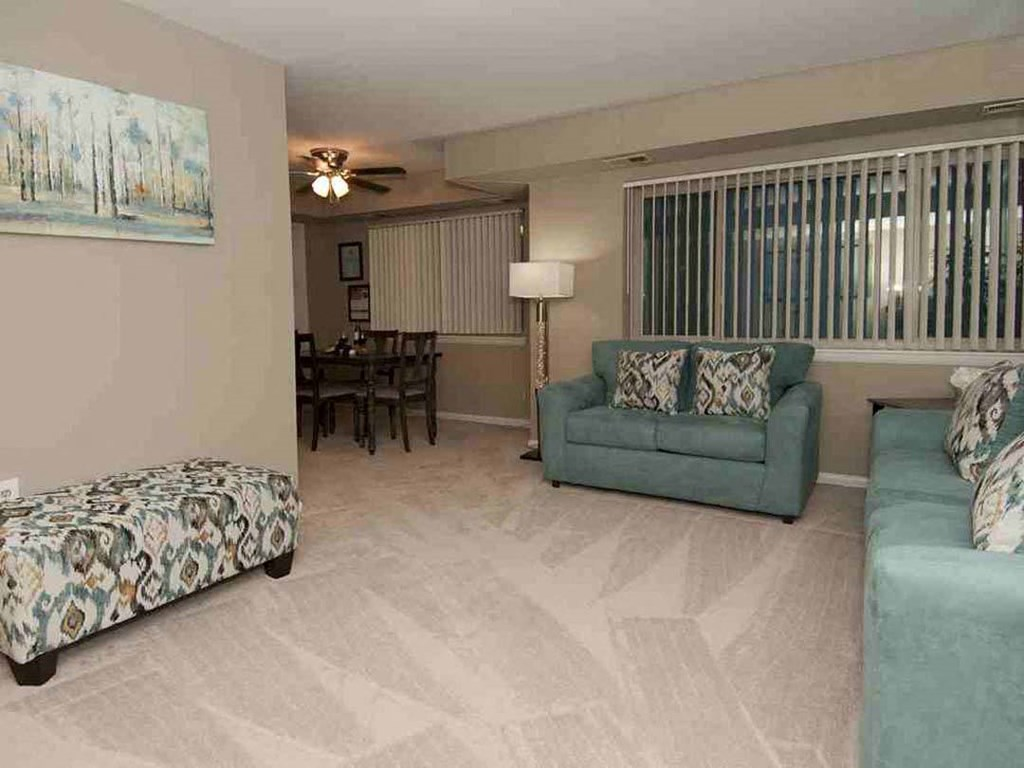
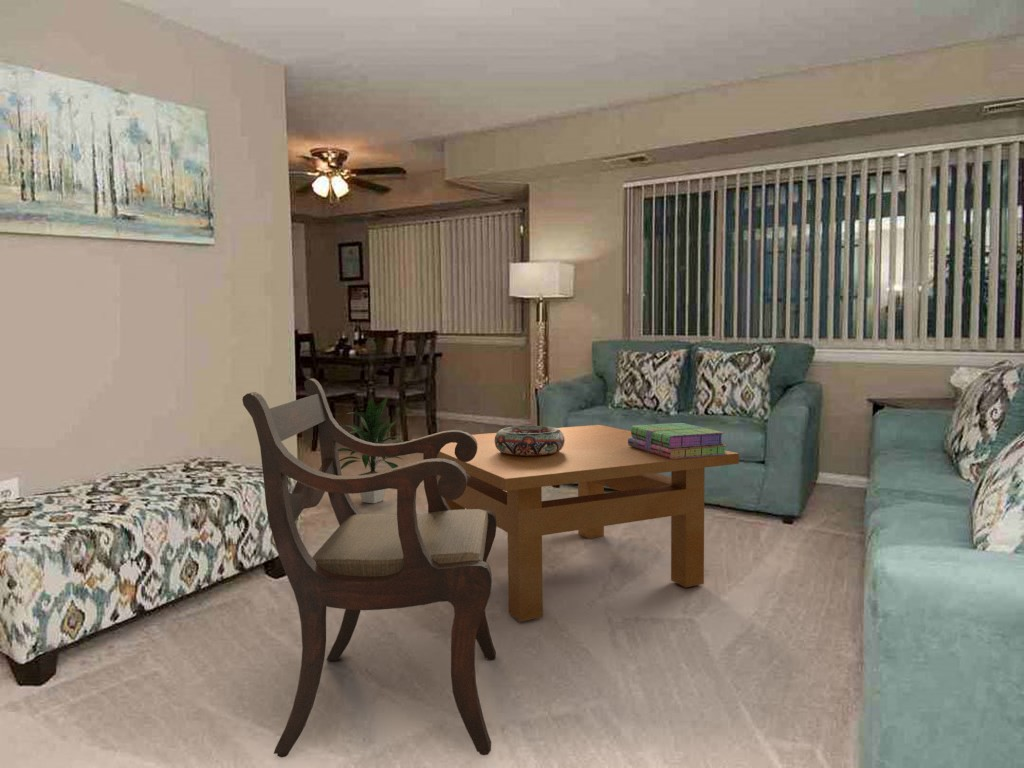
+ table [411,424,740,622]
+ indoor plant [338,396,404,504]
+ armchair [241,378,497,759]
+ stack of books [628,422,728,459]
+ decorative bowl [494,425,565,456]
